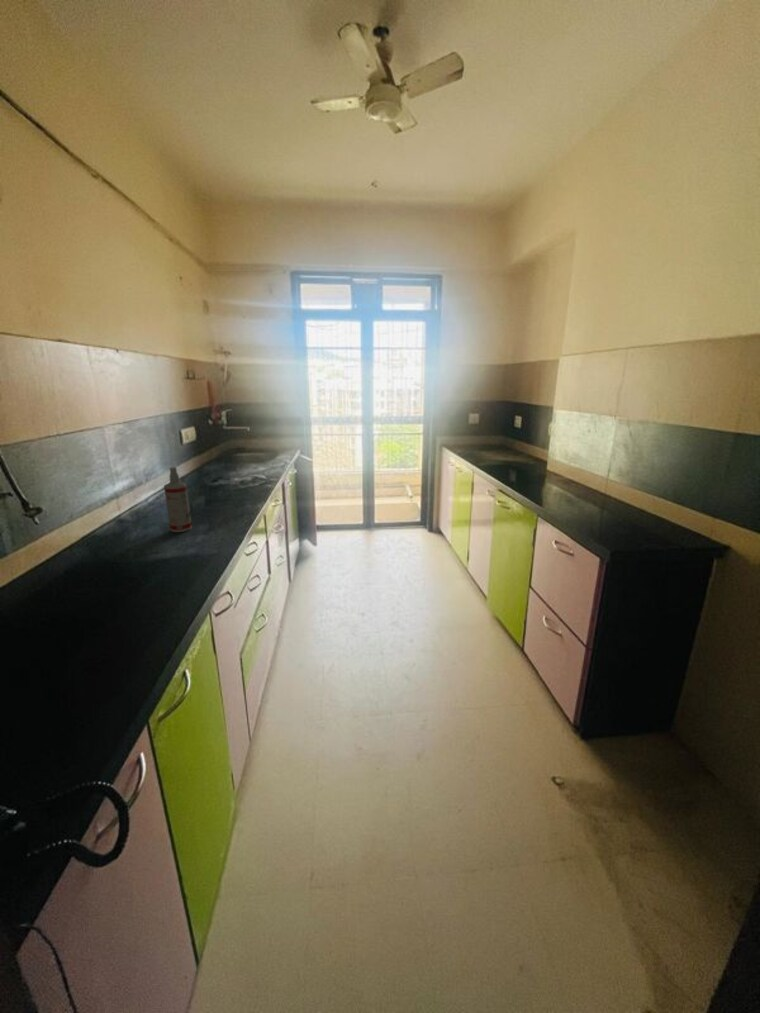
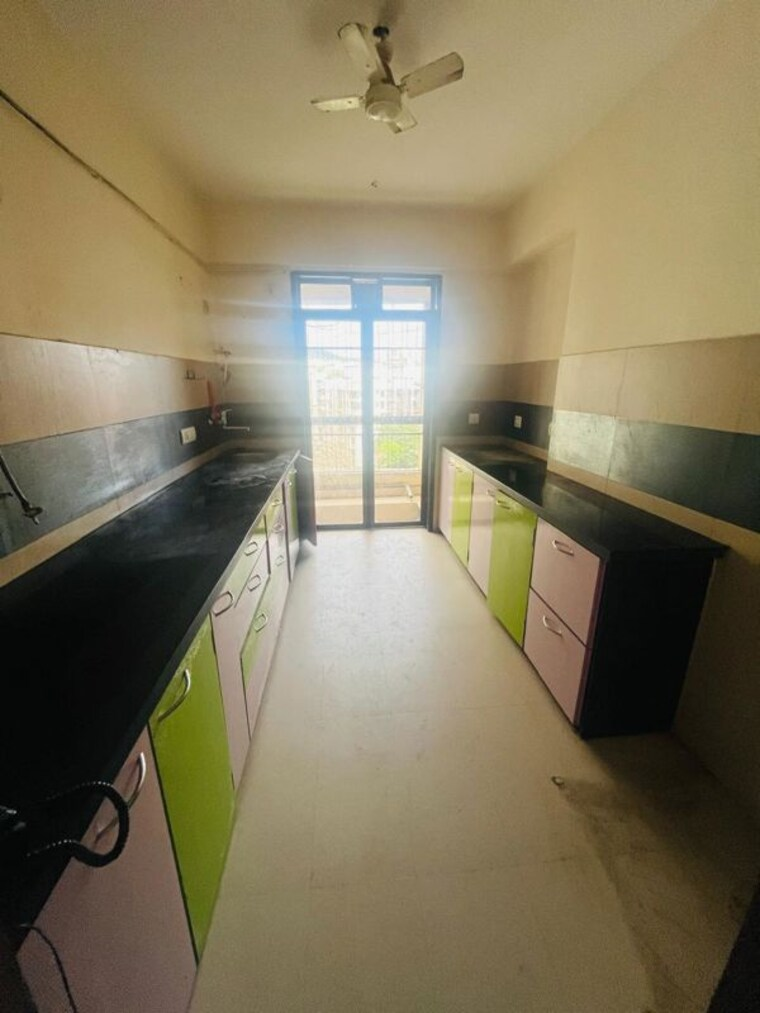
- spray bottle [163,466,193,533]
